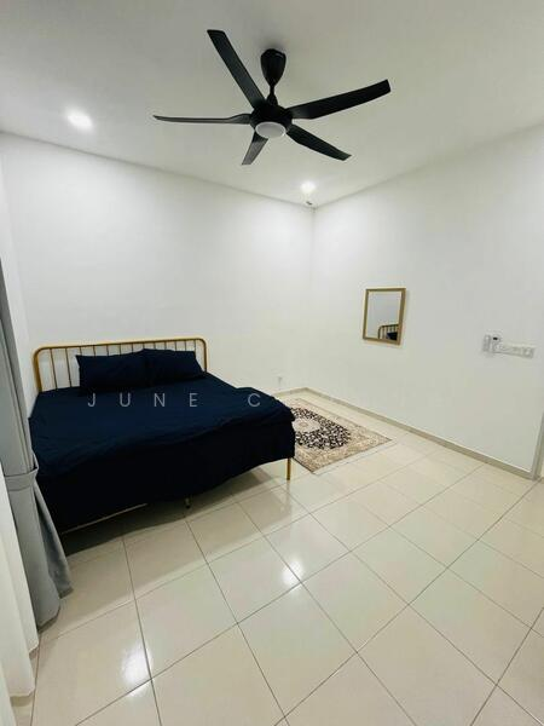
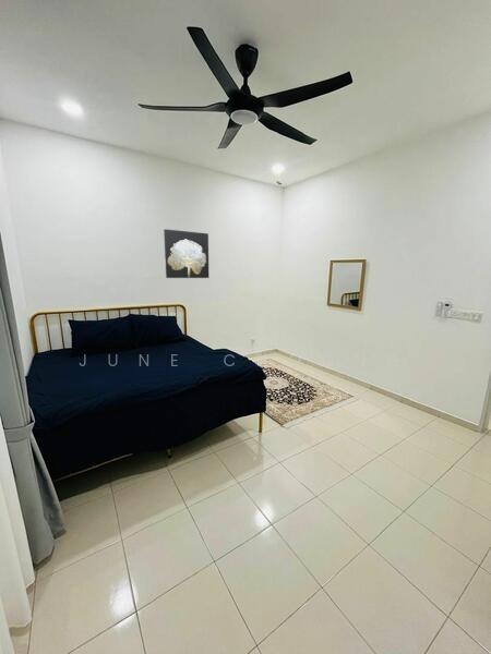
+ wall art [163,228,209,279]
